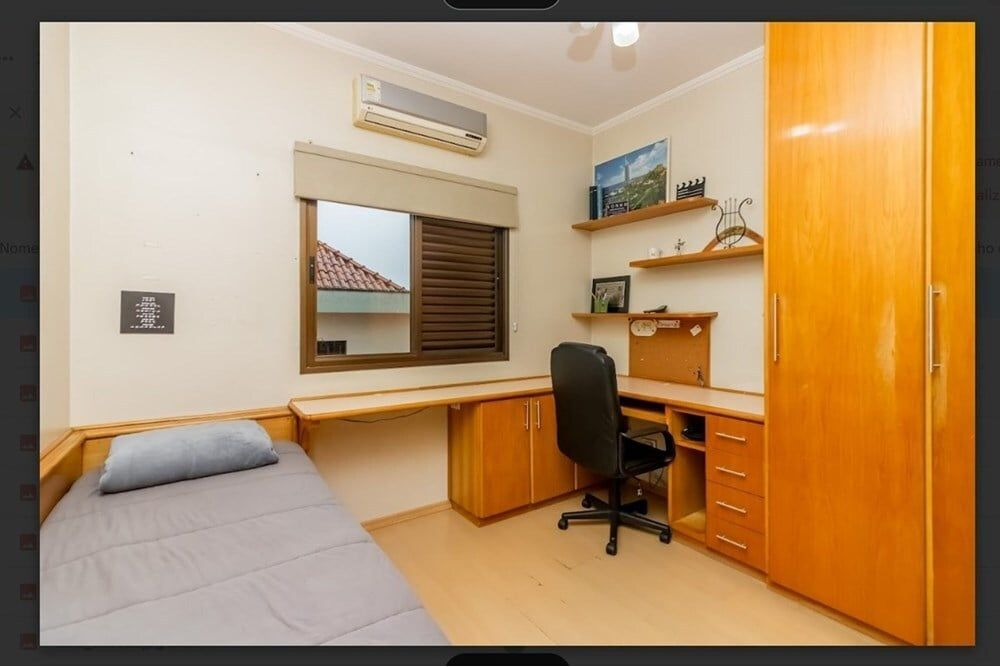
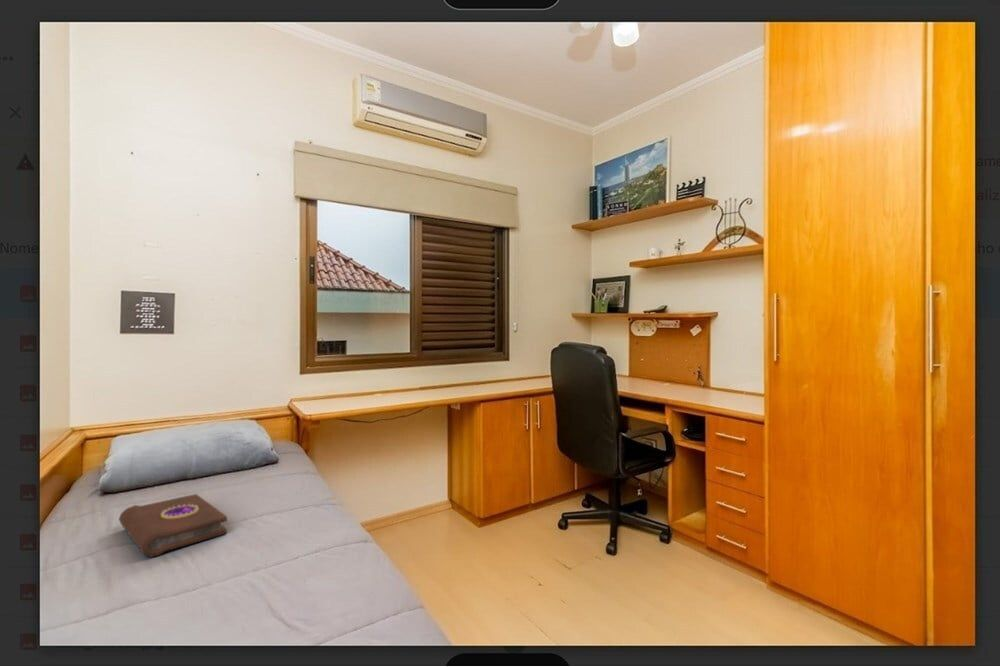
+ book [118,493,228,558]
